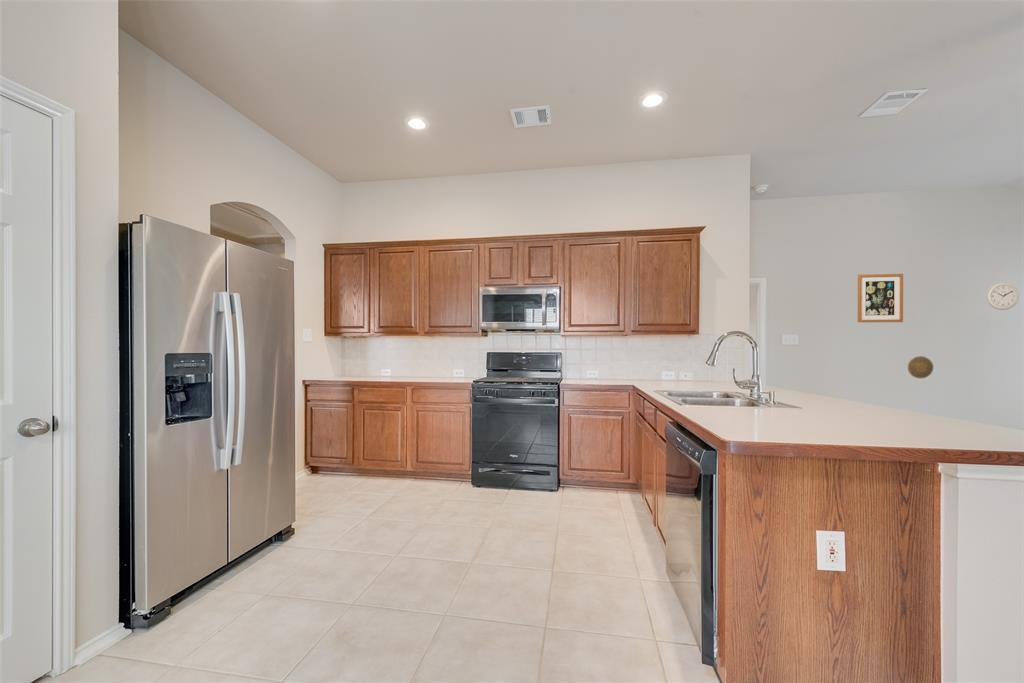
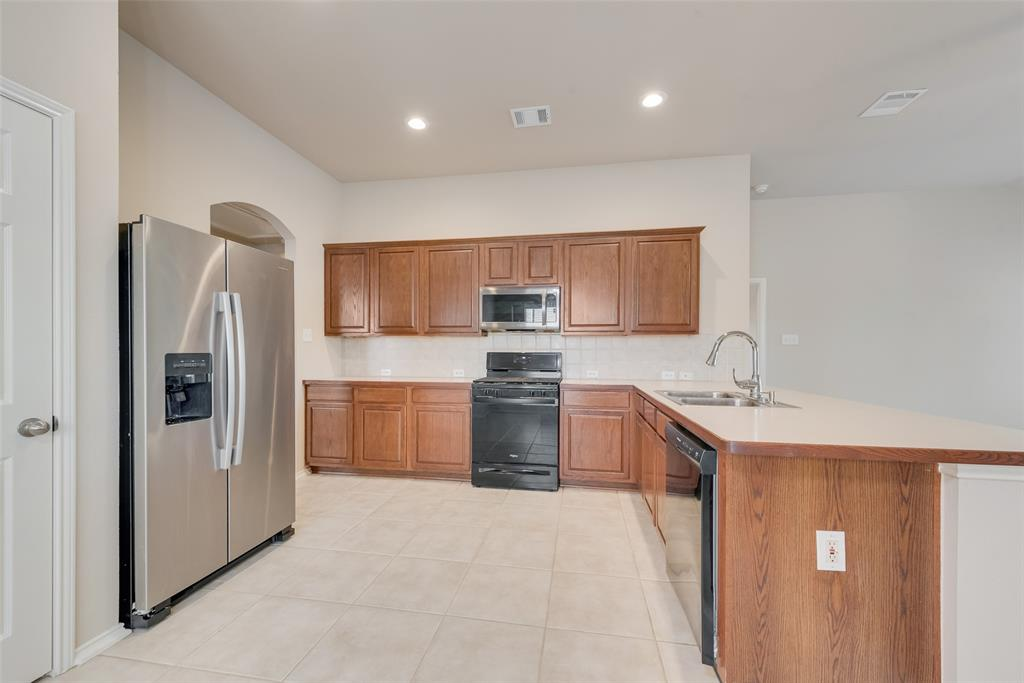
- wall art [857,273,904,323]
- decorative plate [907,355,934,379]
- wall clock [986,282,1020,311]
